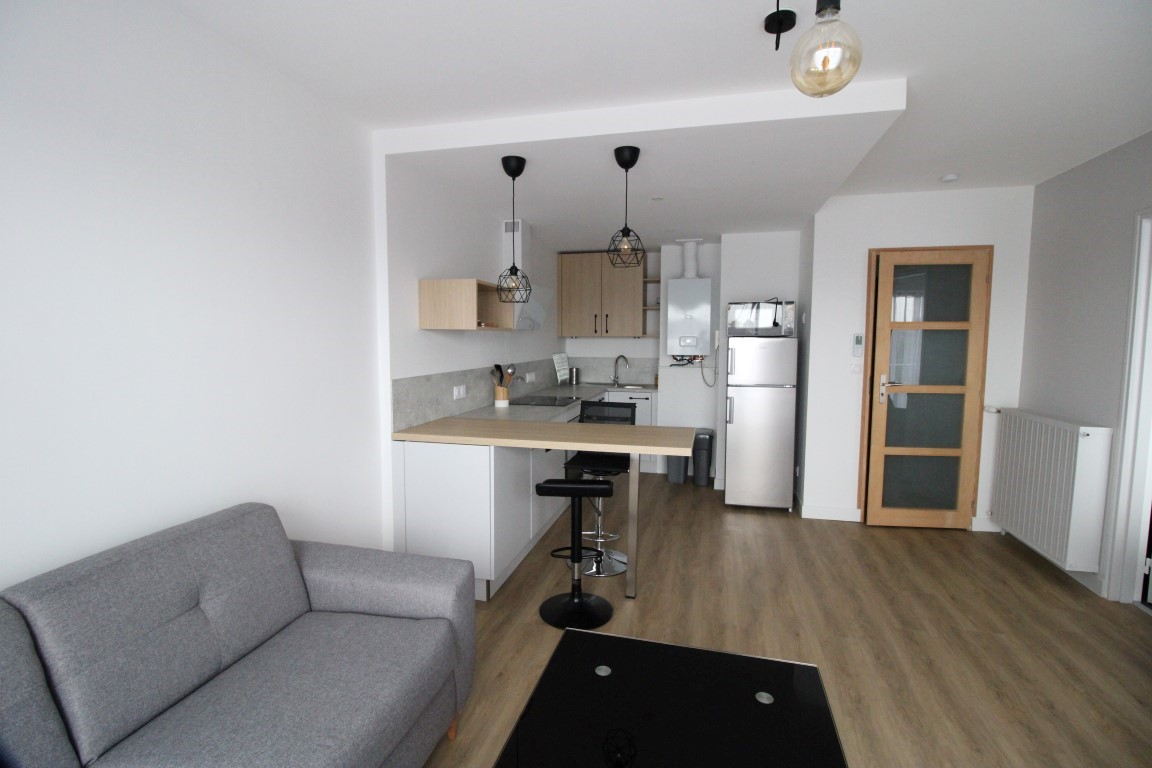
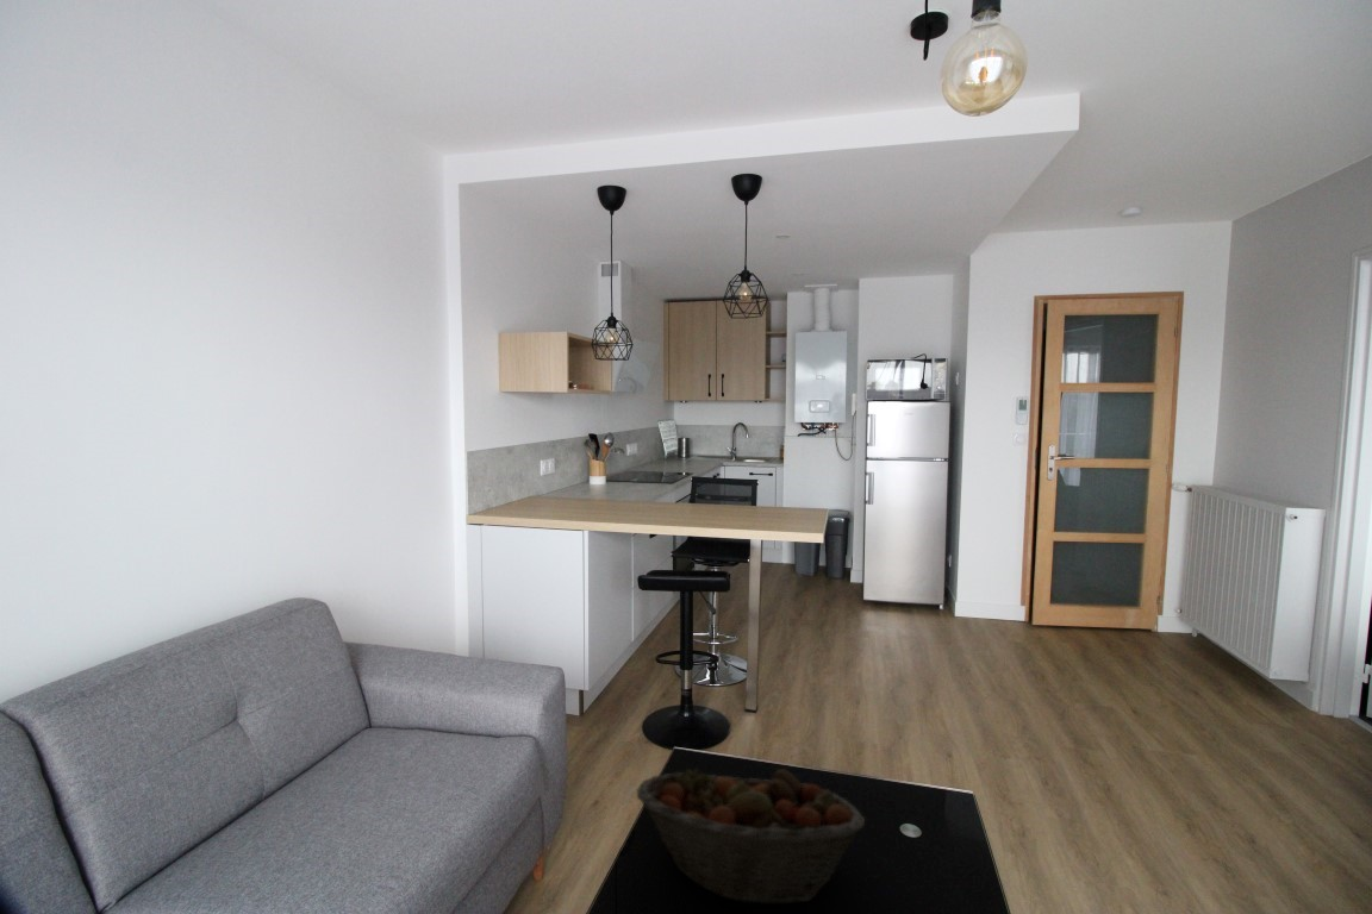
+ fruit basket [635,766,866,906]
